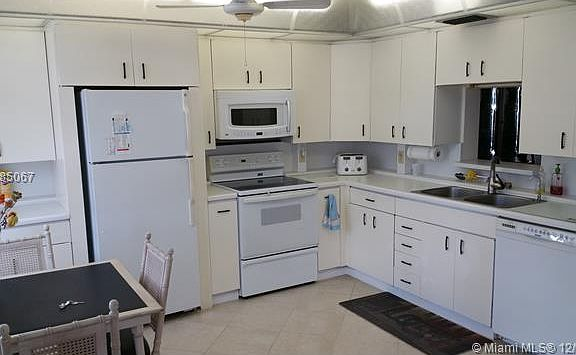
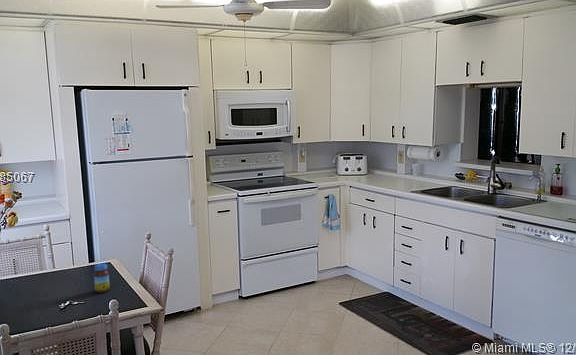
+ jar [93,263,111,294]
